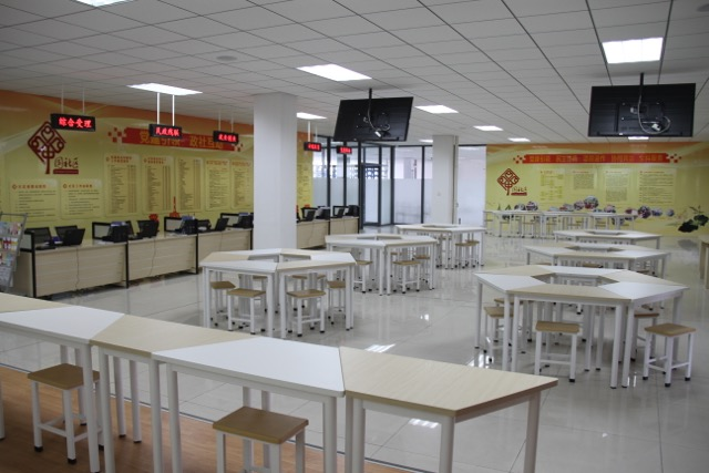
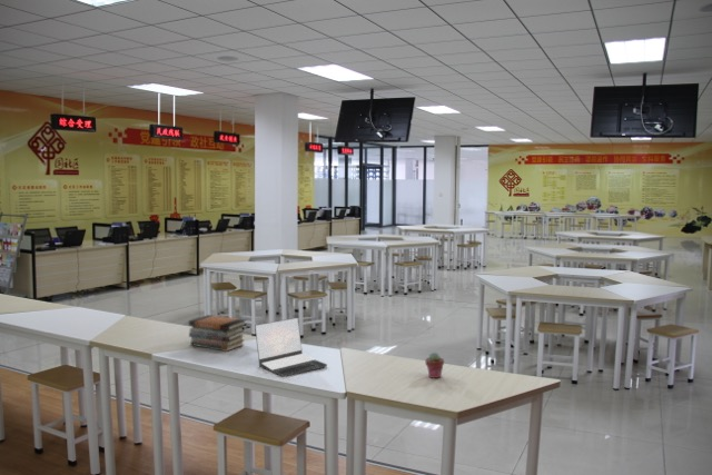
+ book stack [188,314,248,353]
+ potted succulent [424,352,445,379]
+ laptop [254,317,328,378]
